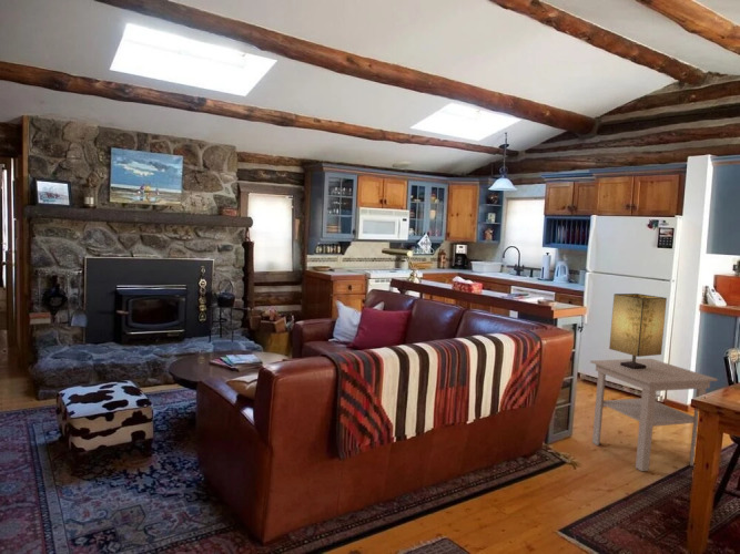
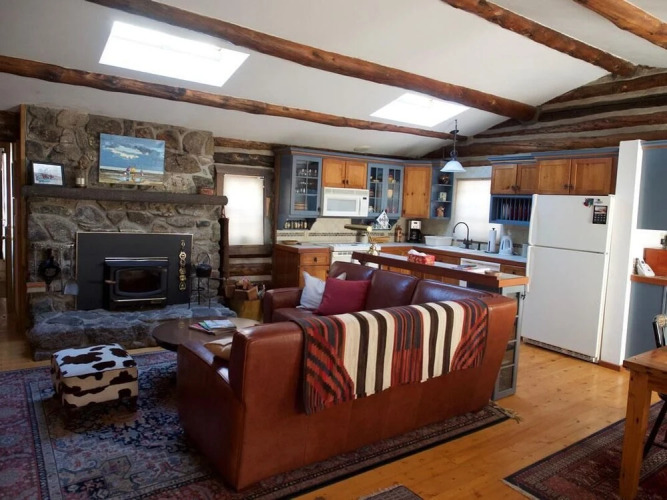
- table lamp [608,293,668,370]
- side table [589,358,719,472]
